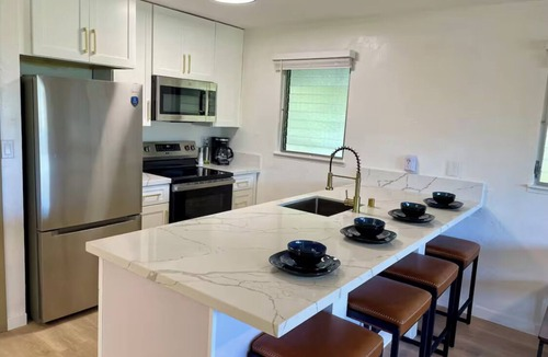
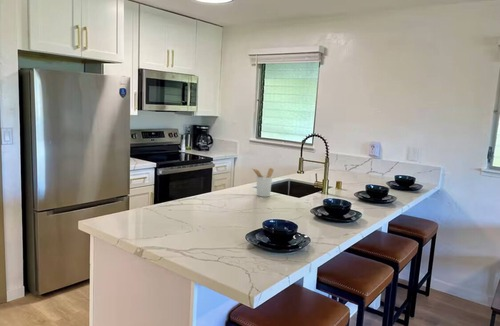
+ utensil holder [252,167,275,198]
